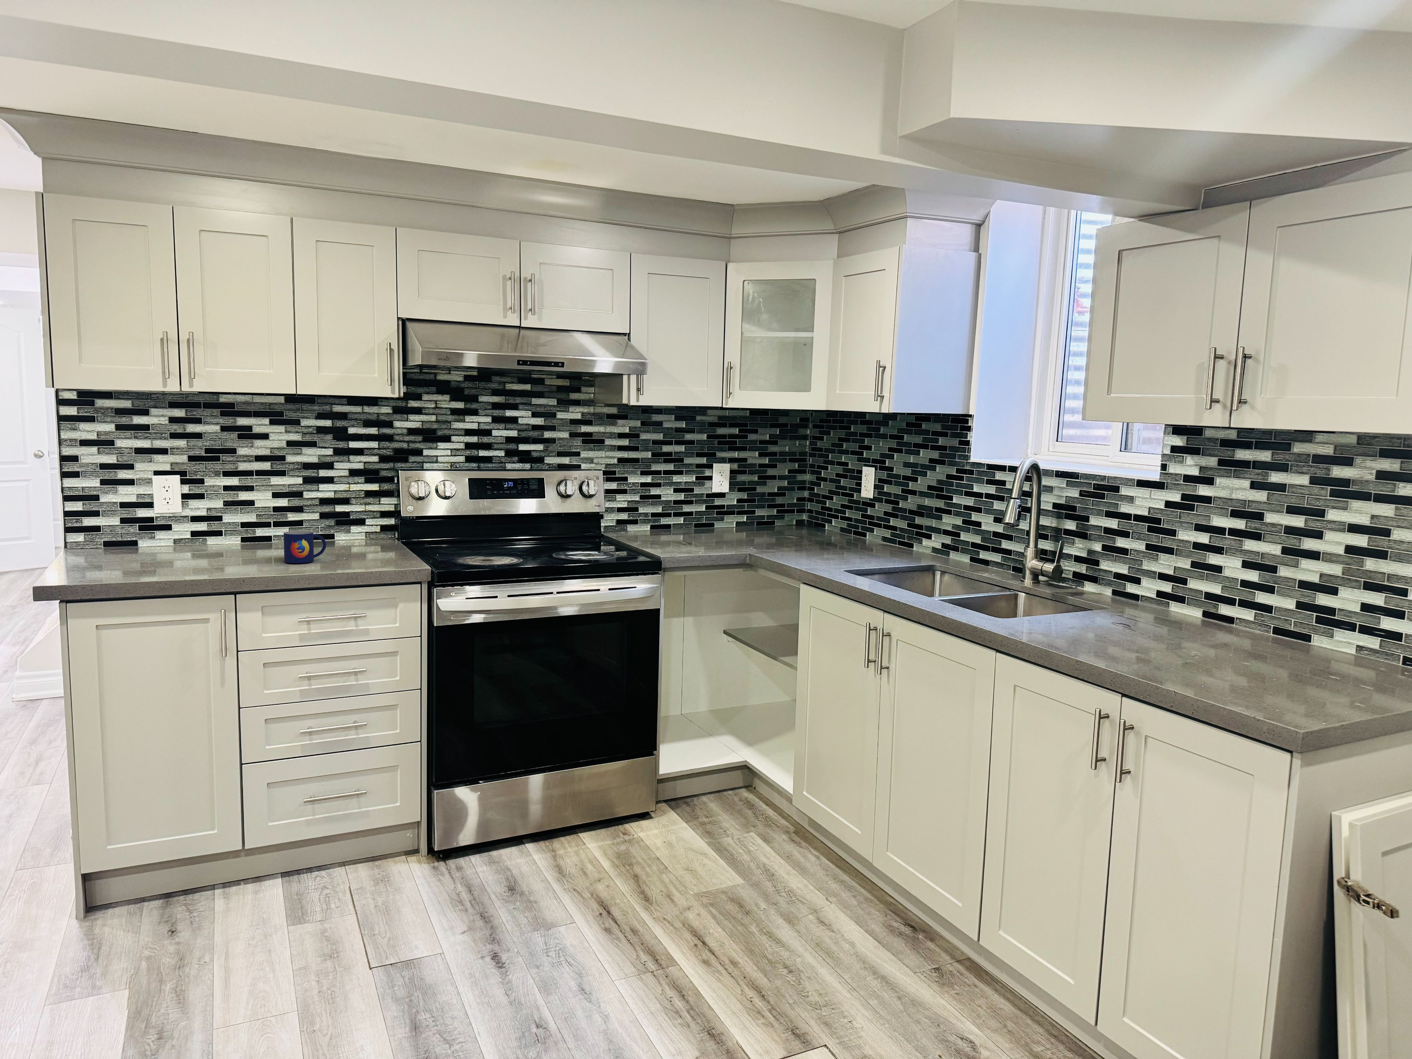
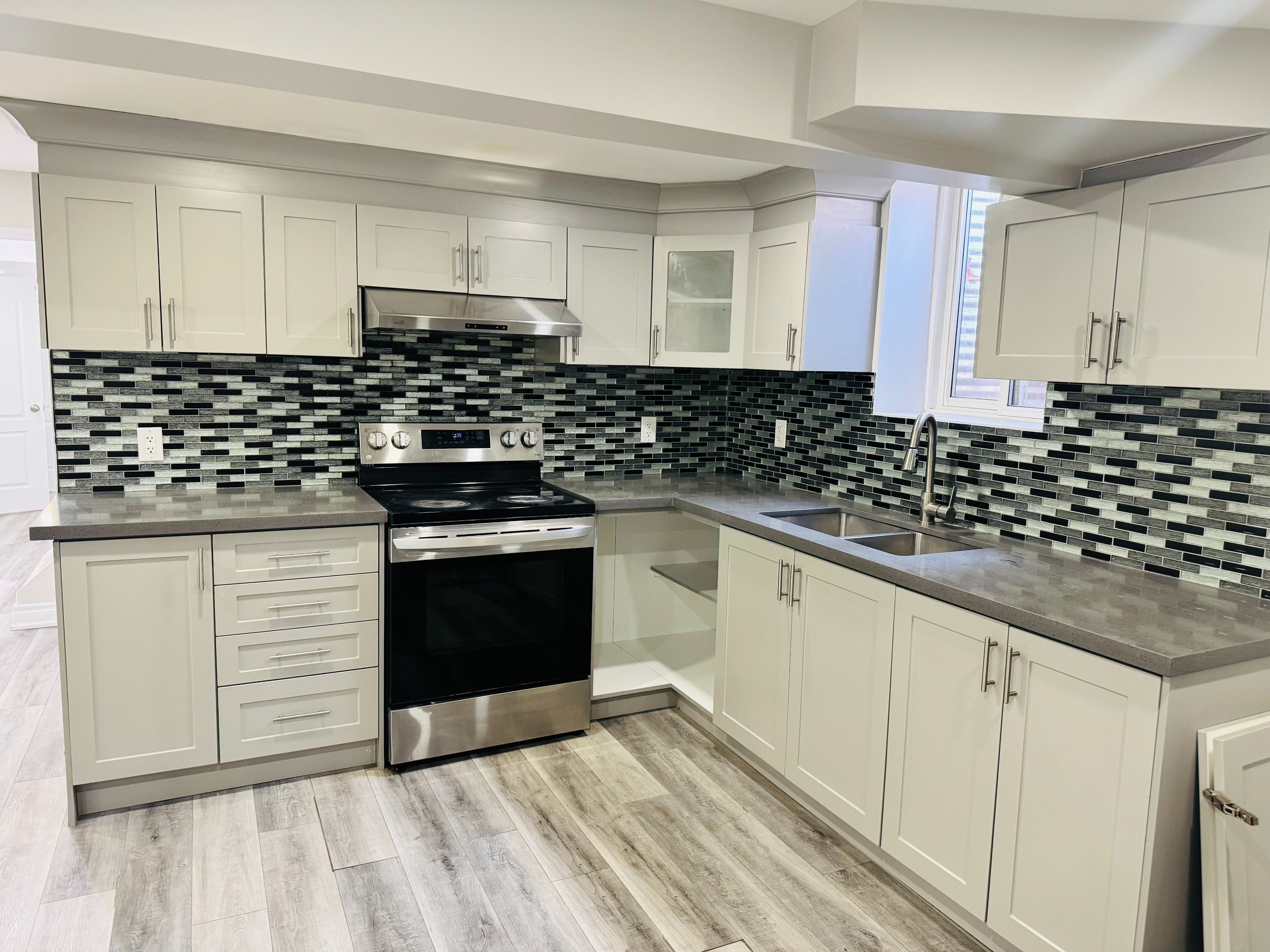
- mug [284,531,327,564]
